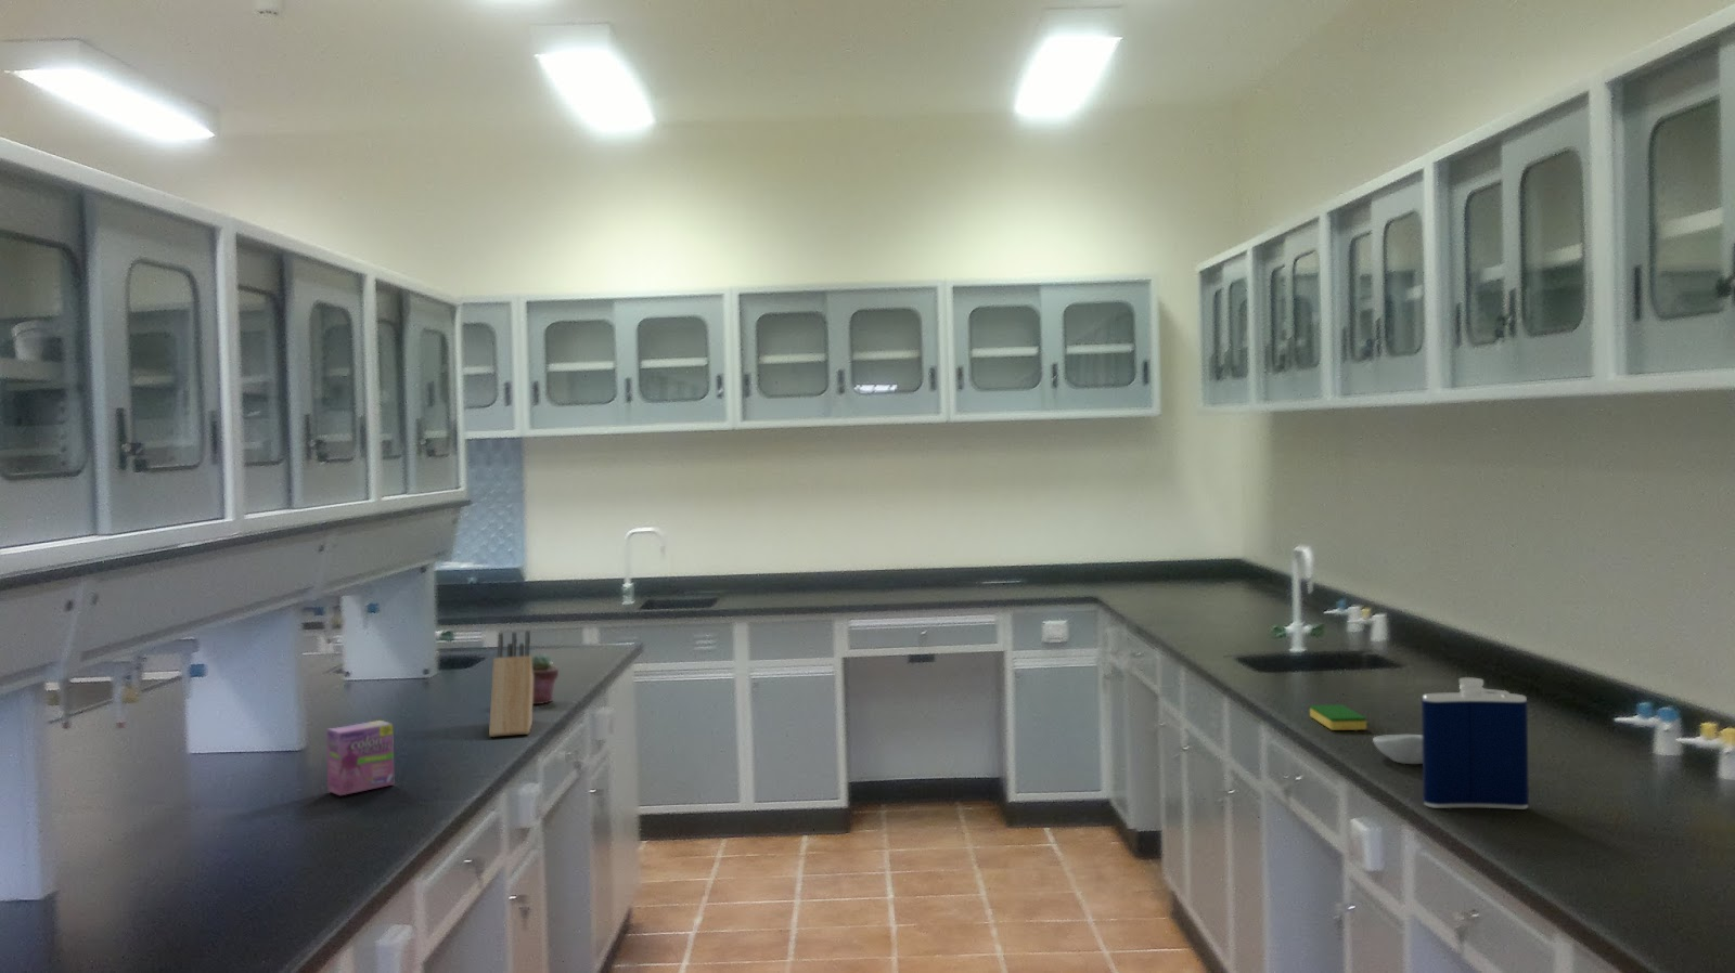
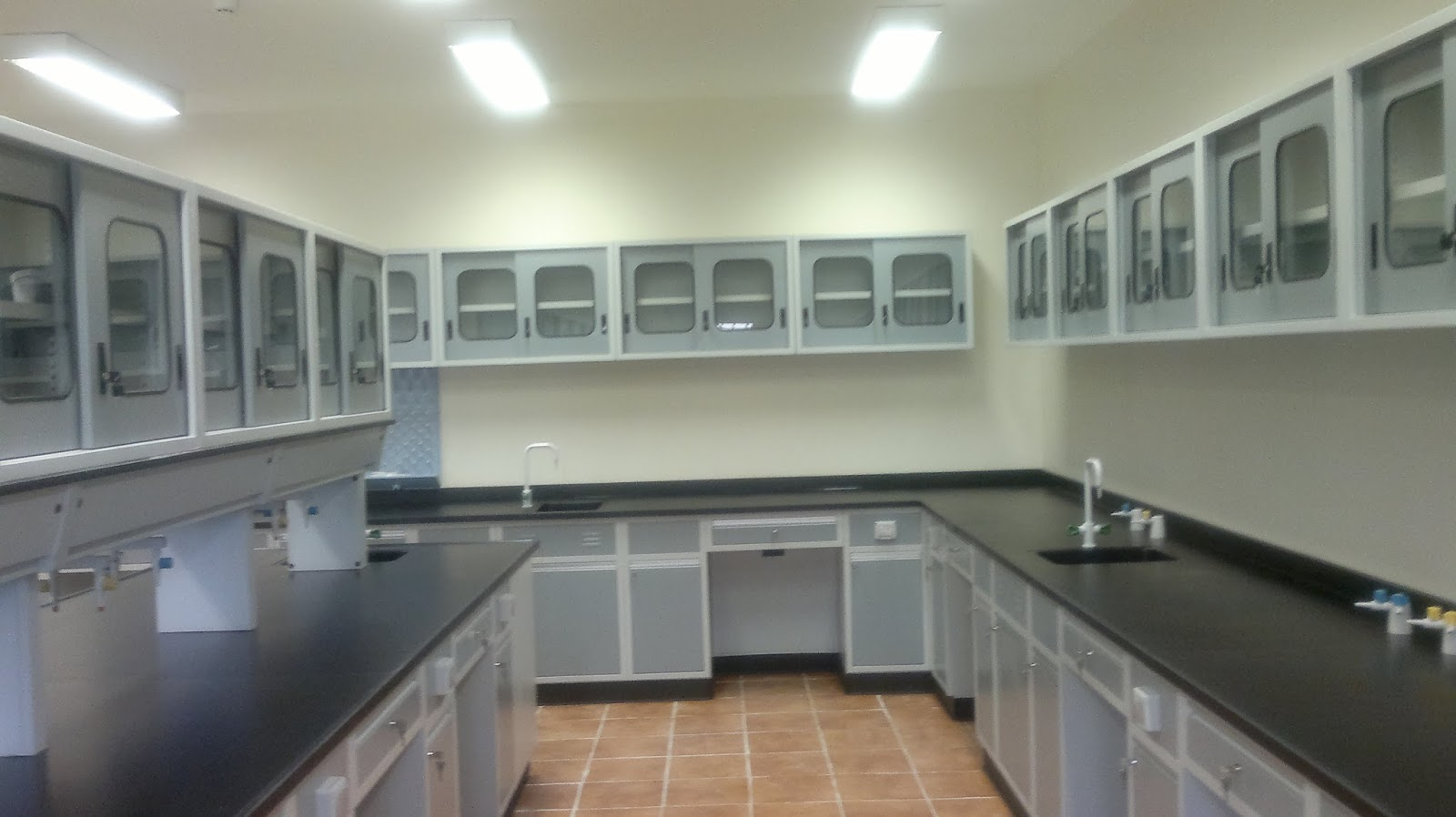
- flask [1420,676,1530,811]
- dish sponge [1308,703,1368,731]
- knife block [489,630,534,738]
- spoon rest [1372,734,1423,765]
- potted succulent [531,654,560,705]
- box [325,719,394,797]
